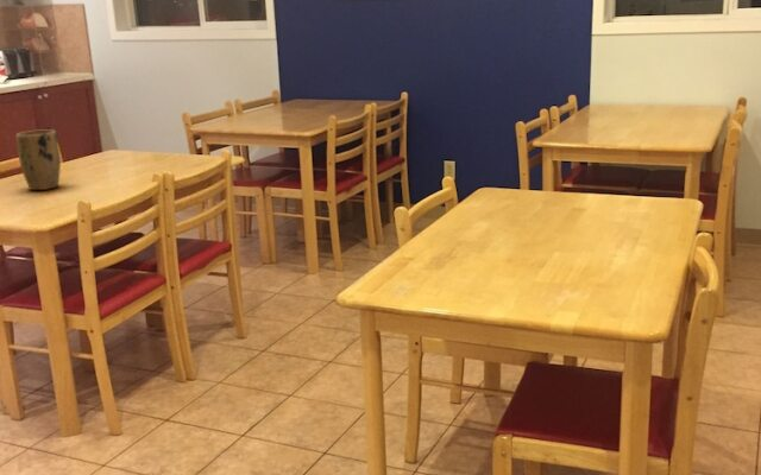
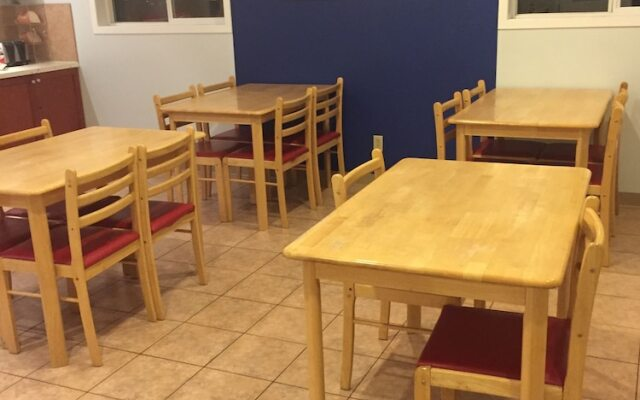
- plant pot [15,128,62,191]
